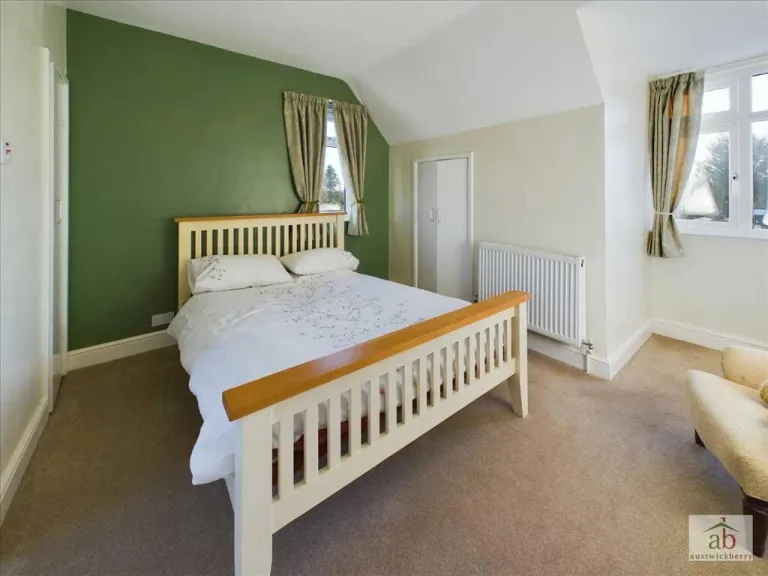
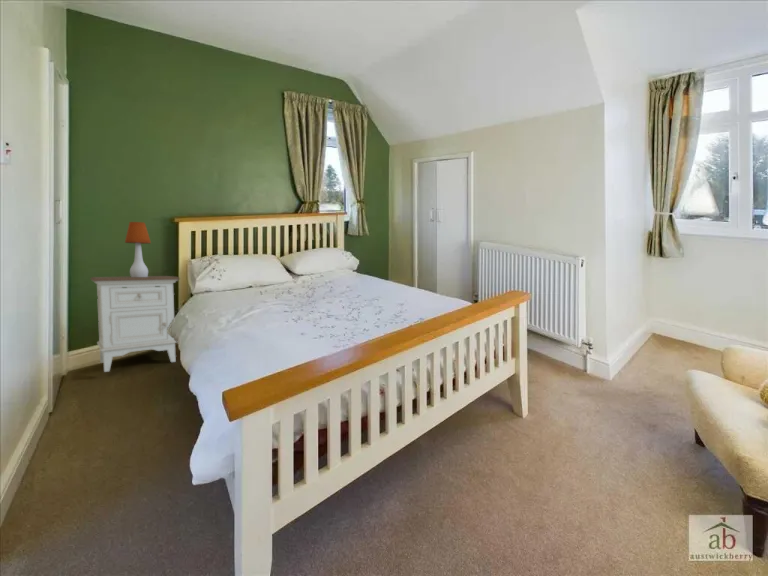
+ table lamp [124,221,152,277]
+ nightstand [89,275,181,373]
